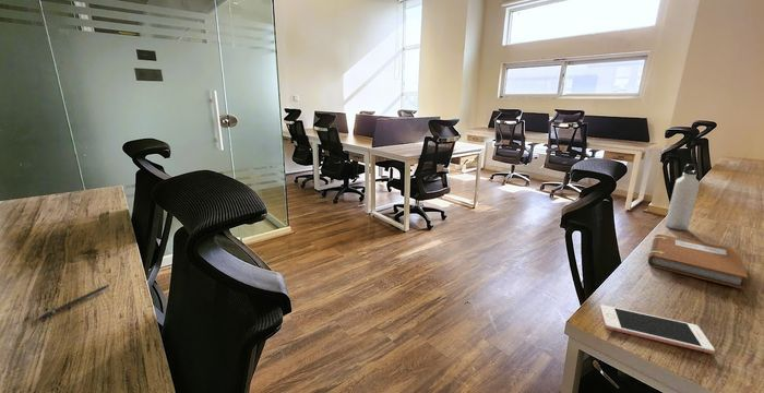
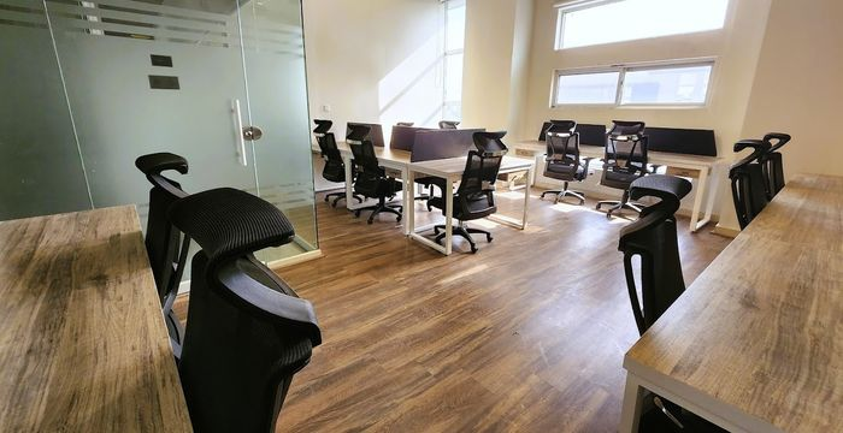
- cell phone [599,303,716,355]
- pen [36,283,110,321]
- notebook [647,234,749,290]
- water bottle [665,163,701,231]
